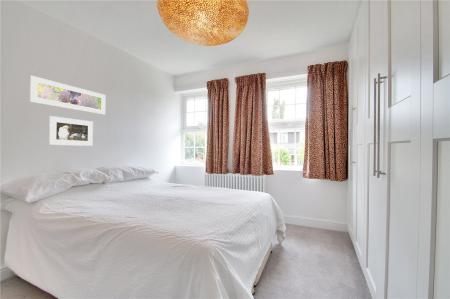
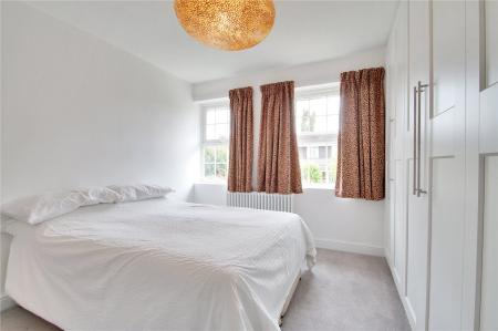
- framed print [48,115,94,147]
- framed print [29,75,106,115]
